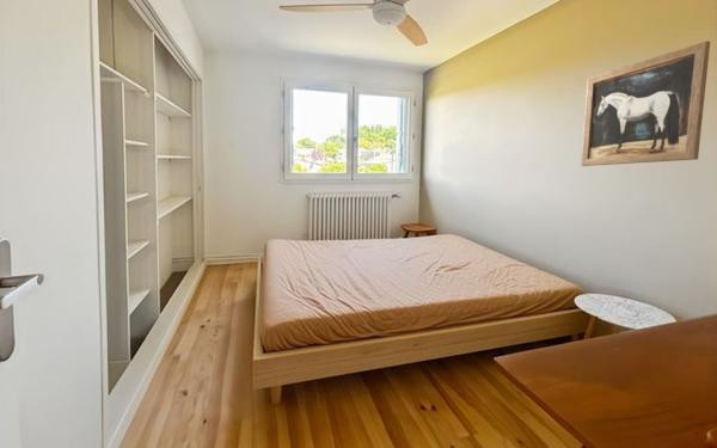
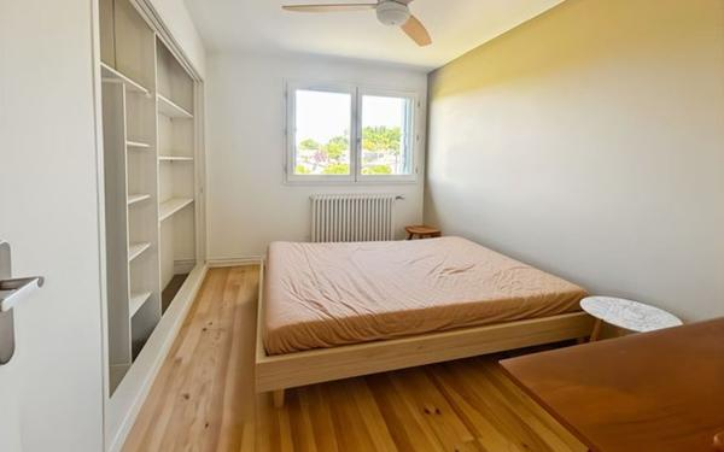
- wall art [580,41,711,167]
